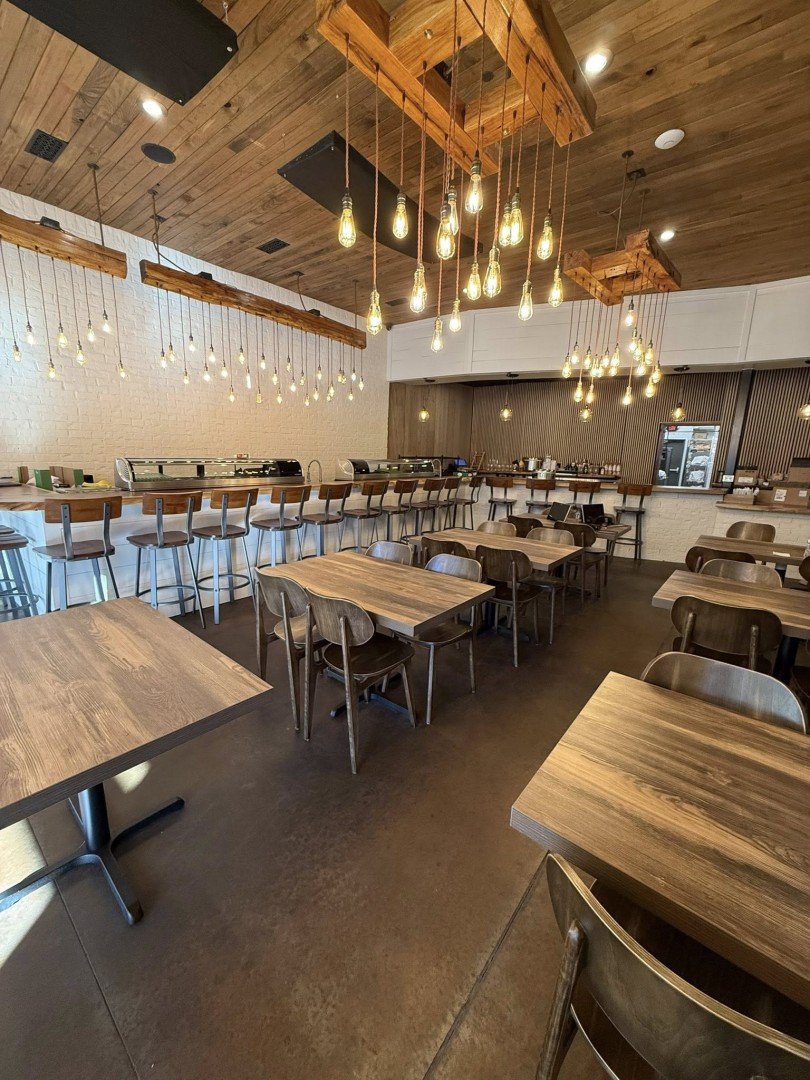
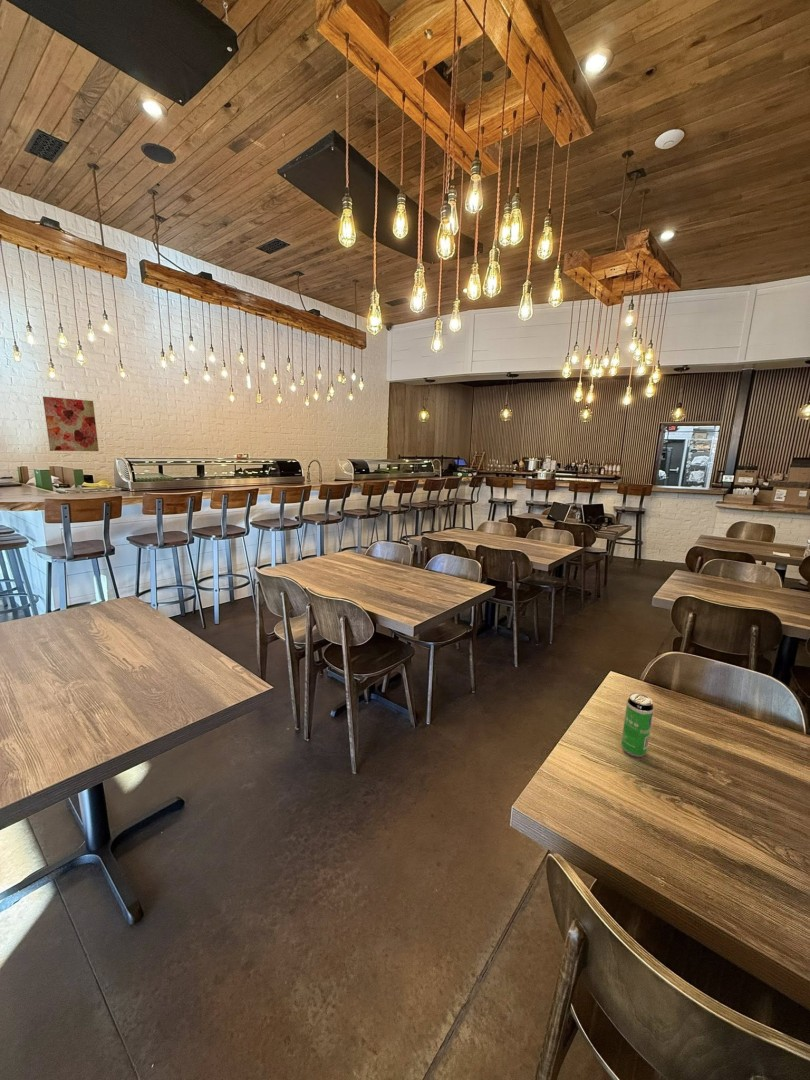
+ beverage can [620,692,655,758]
+ wall art [42,396,100,452]
